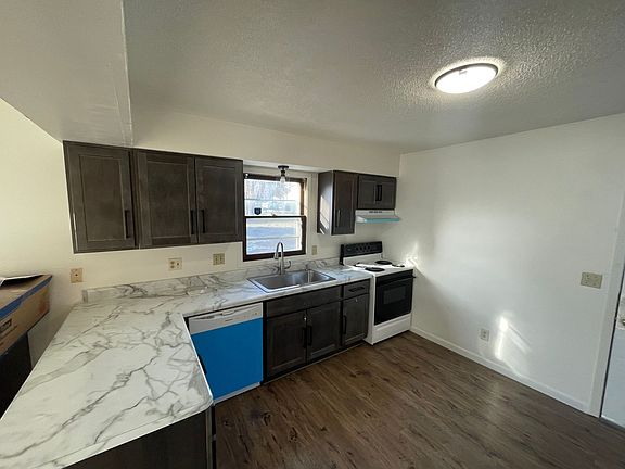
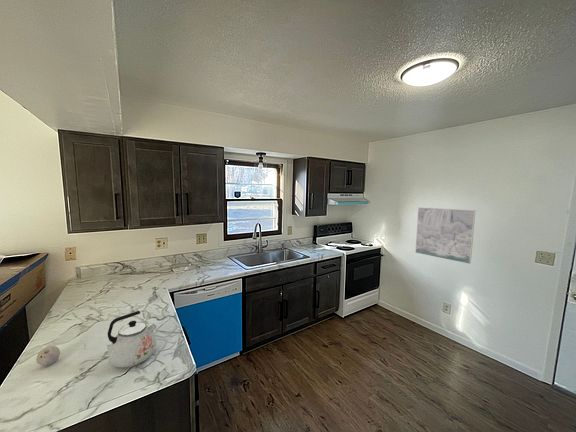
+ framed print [414,207,476,265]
+ fruit [35,345,61,367]
+ kettle [107,310,157,369]
